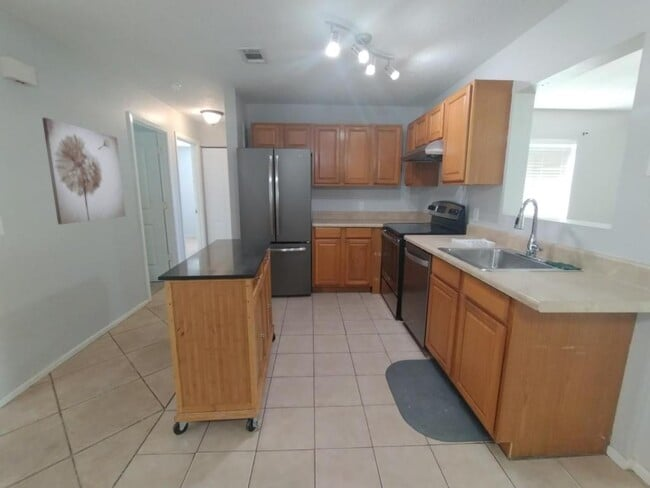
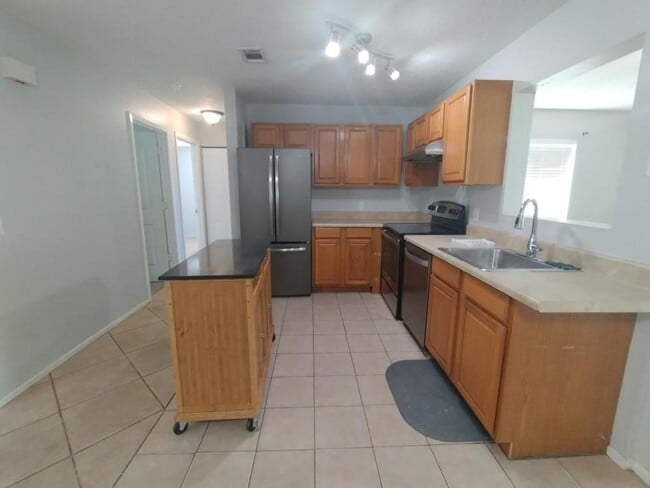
- wall art [41,117,126,225]
